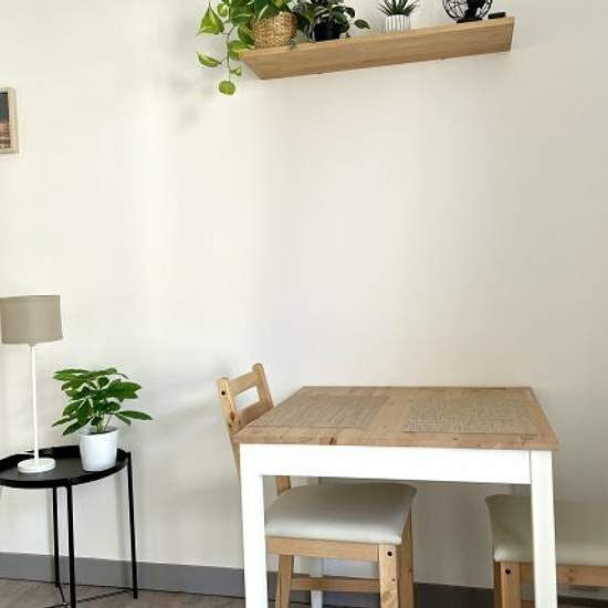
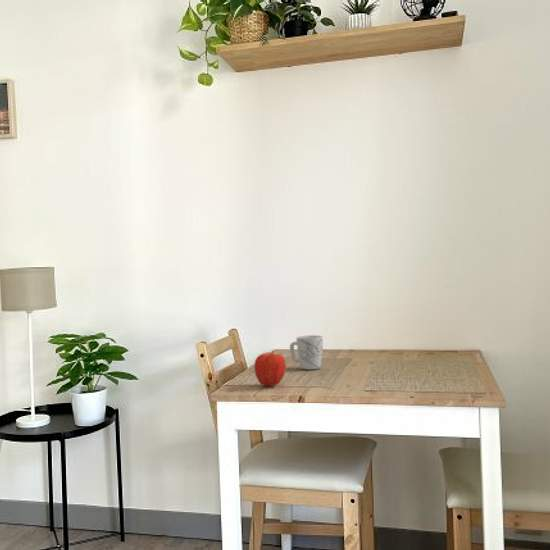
+ apple [253,350,287,387]
+ mug [289,334,324,370]
